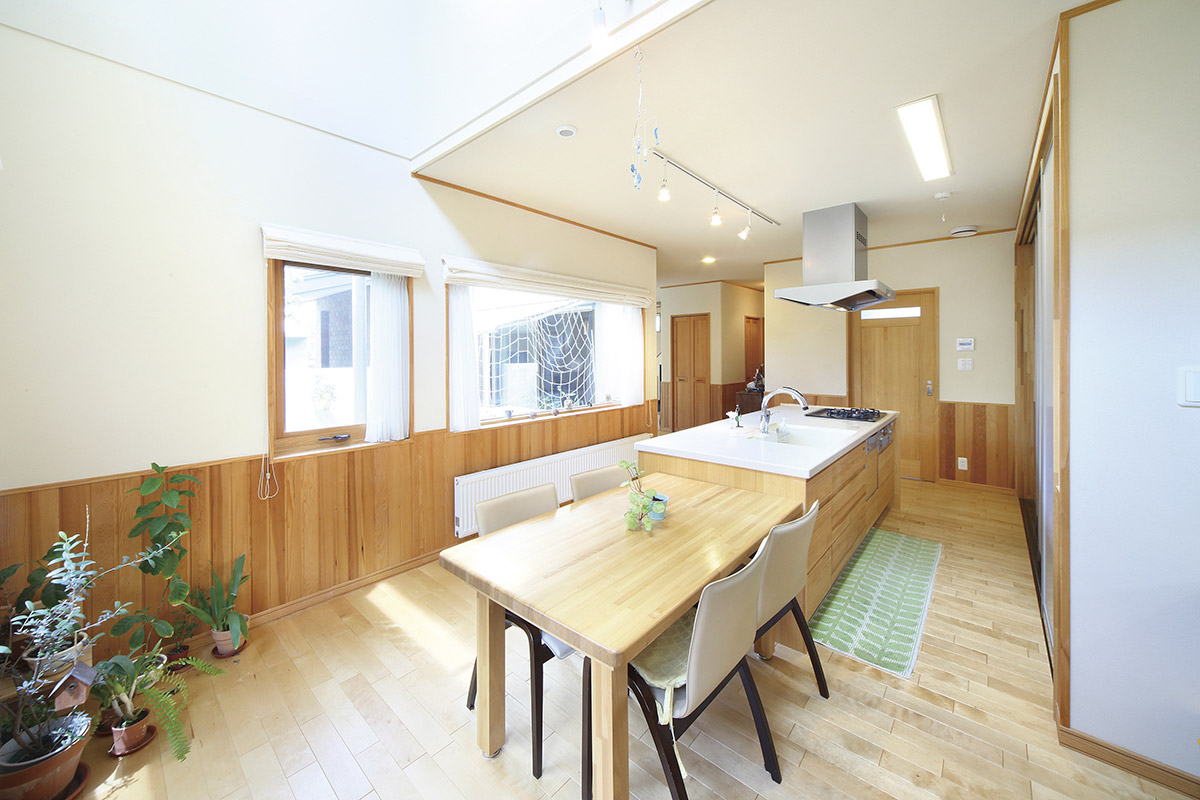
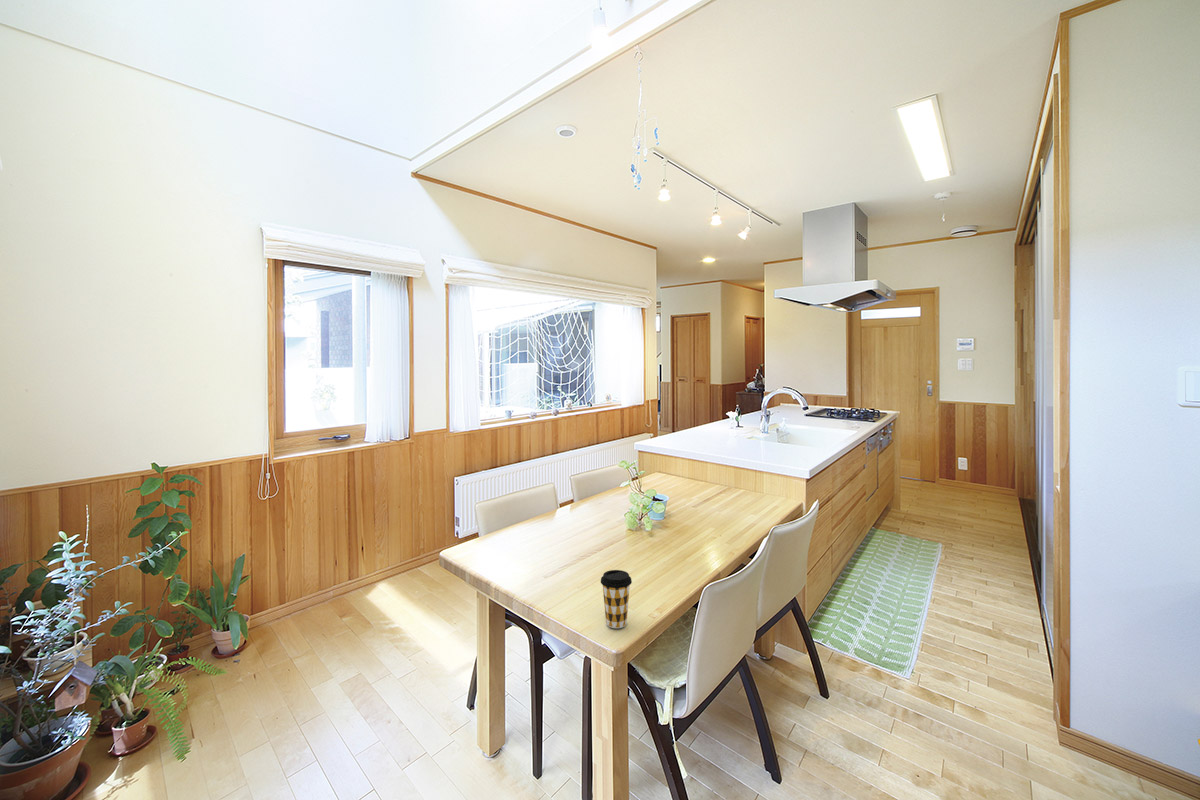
+ coffee cup [600,569,633,629]
